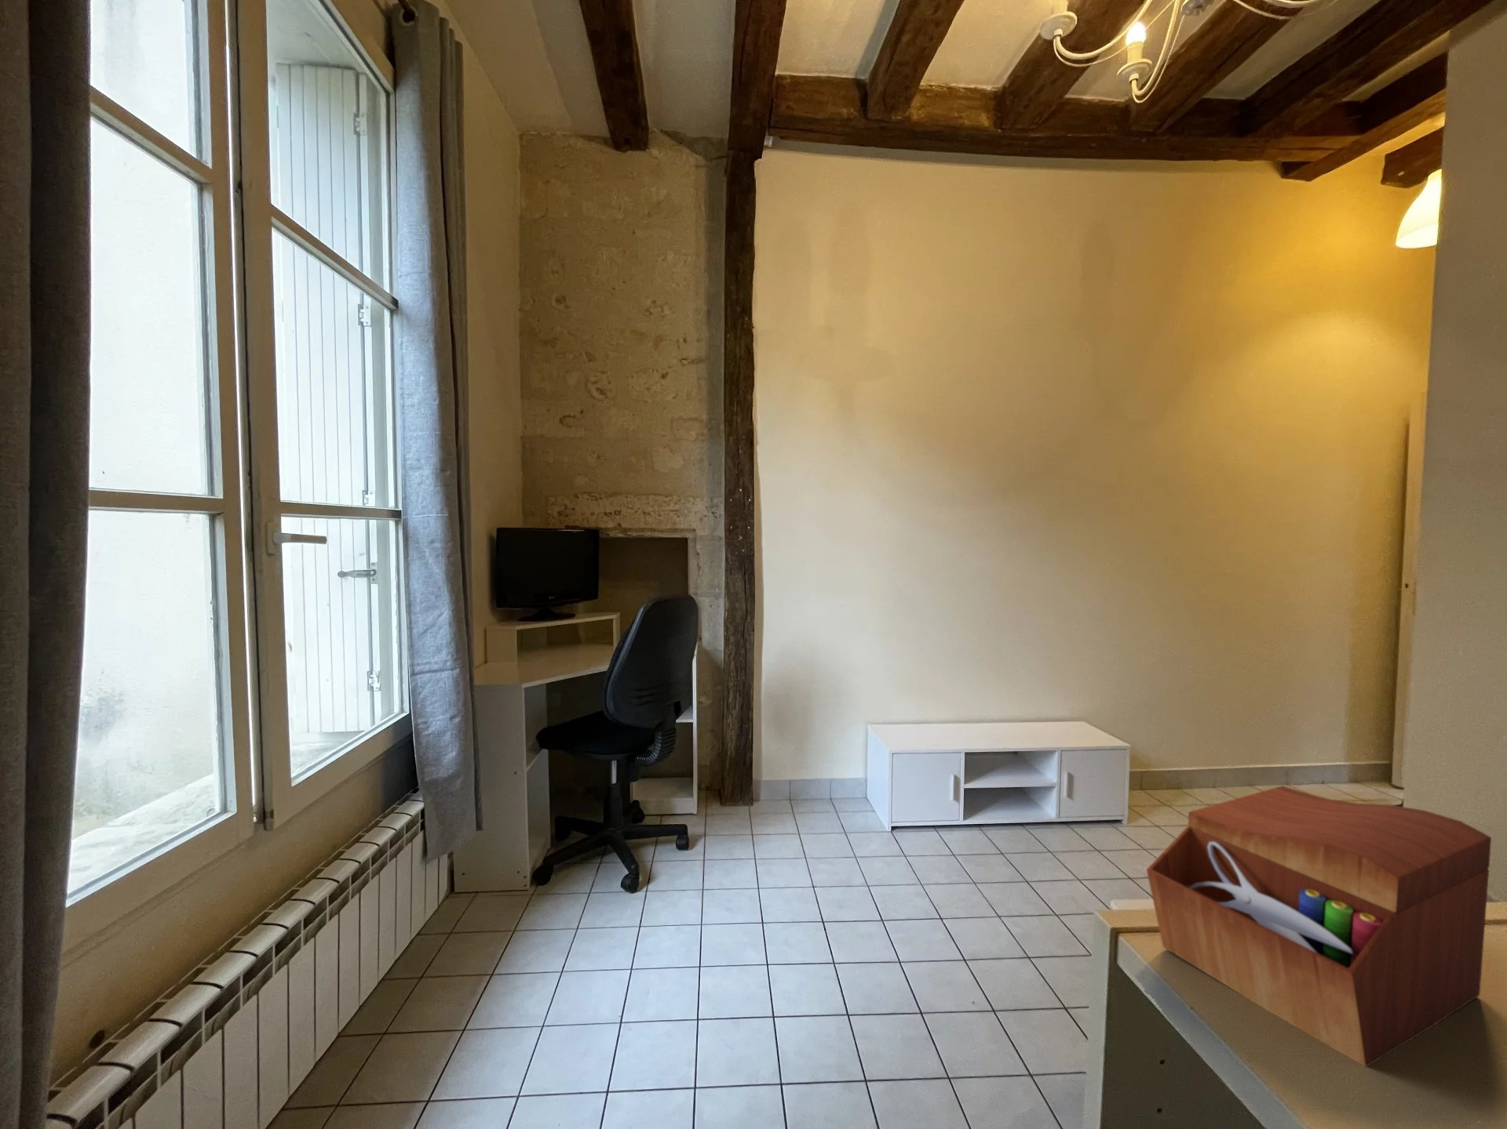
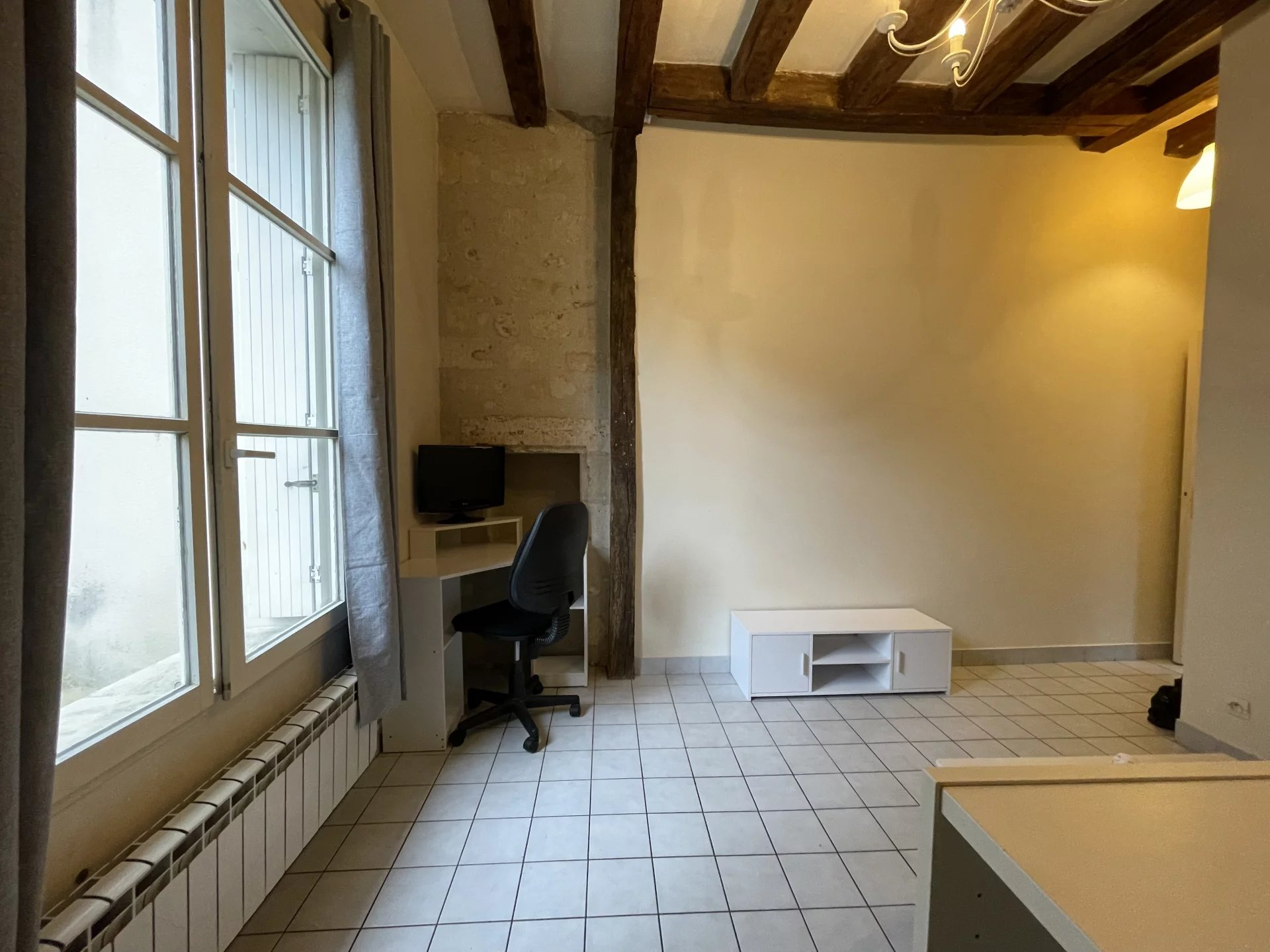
- sewing box [1146,785,1492,1067]
